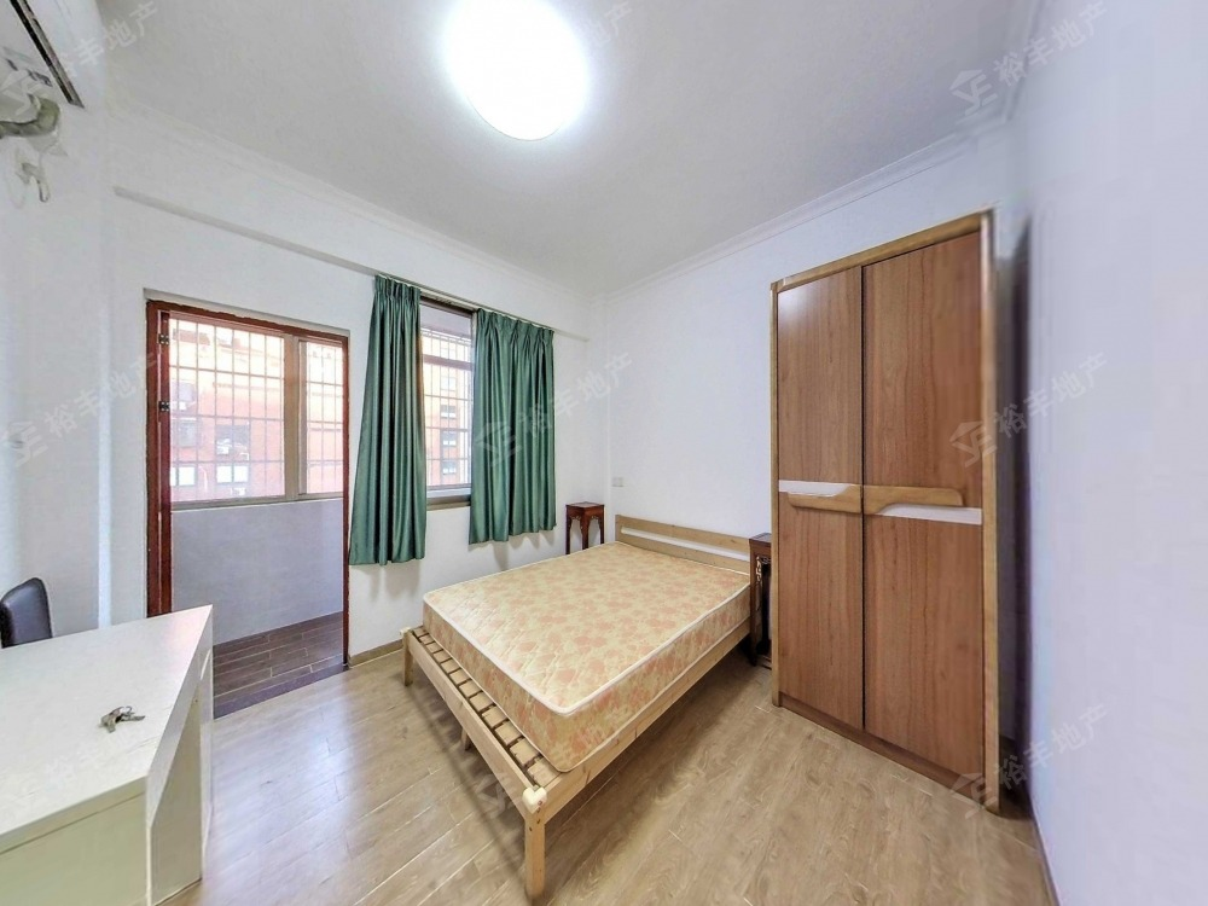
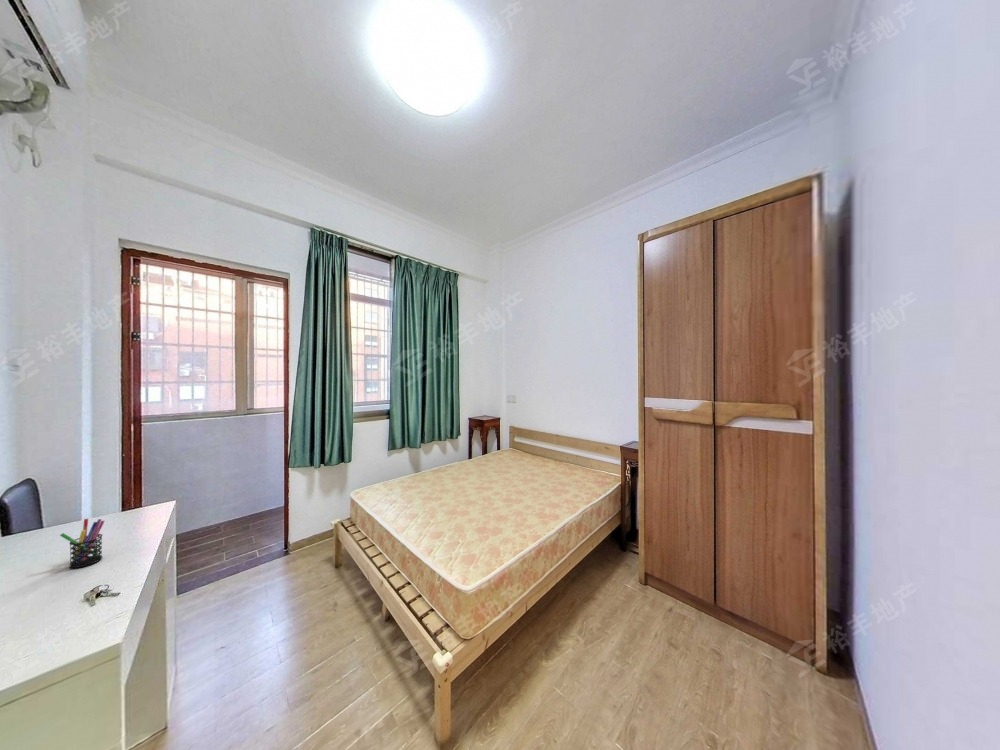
+ pen holder [59,518,105,569]
